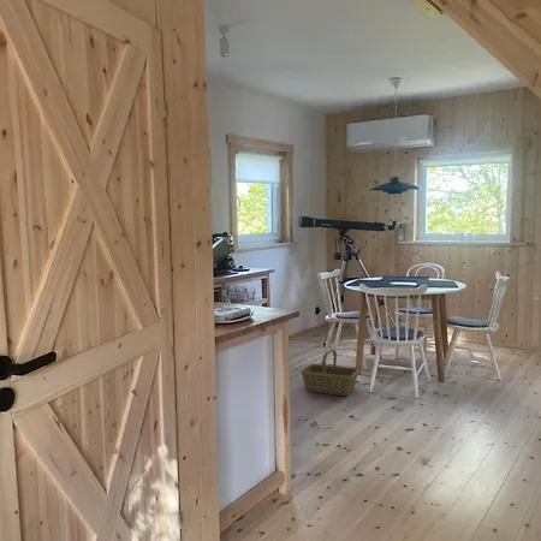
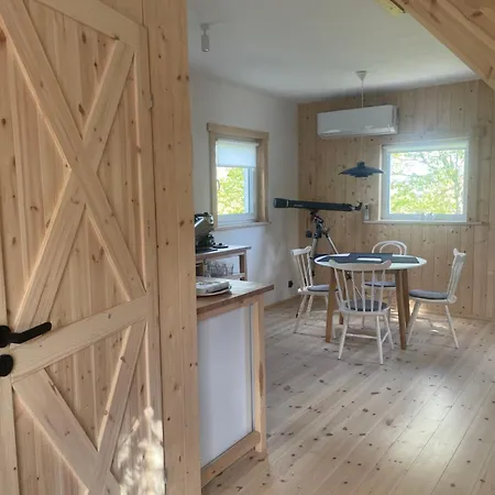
- basket [299,349,361,397]
